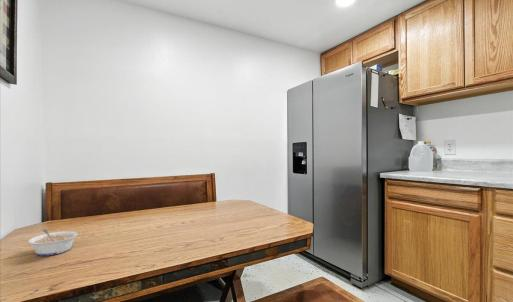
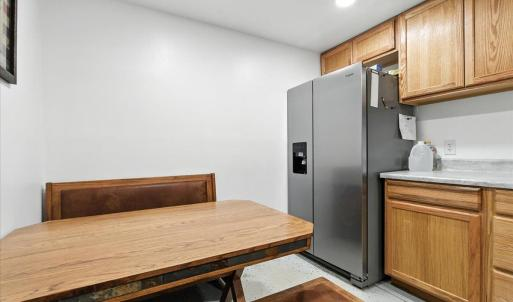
- legume [27,228,79,257]
